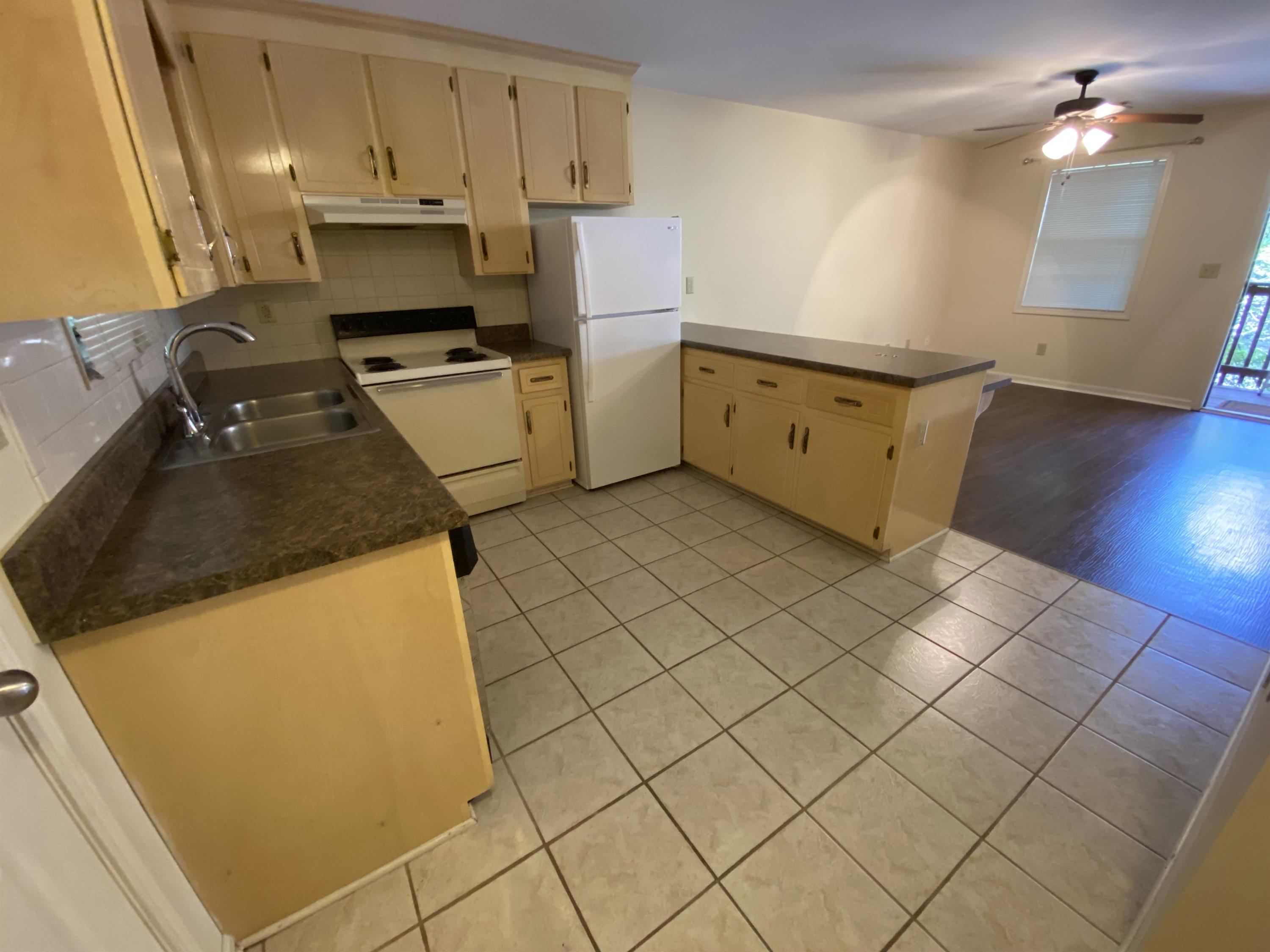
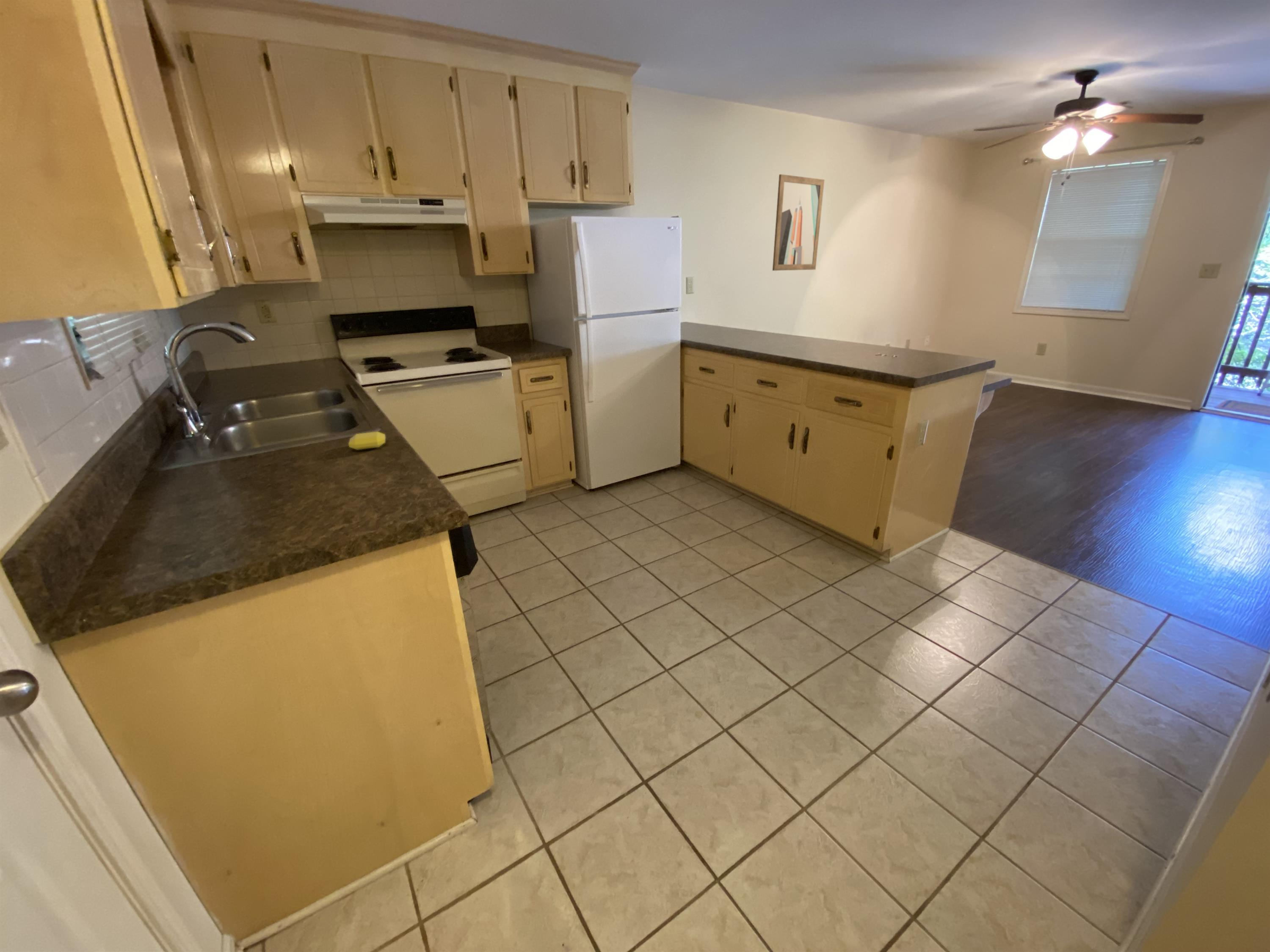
+ wall art [772,174,825,271]
+ soap bar [348,431,386,451]
